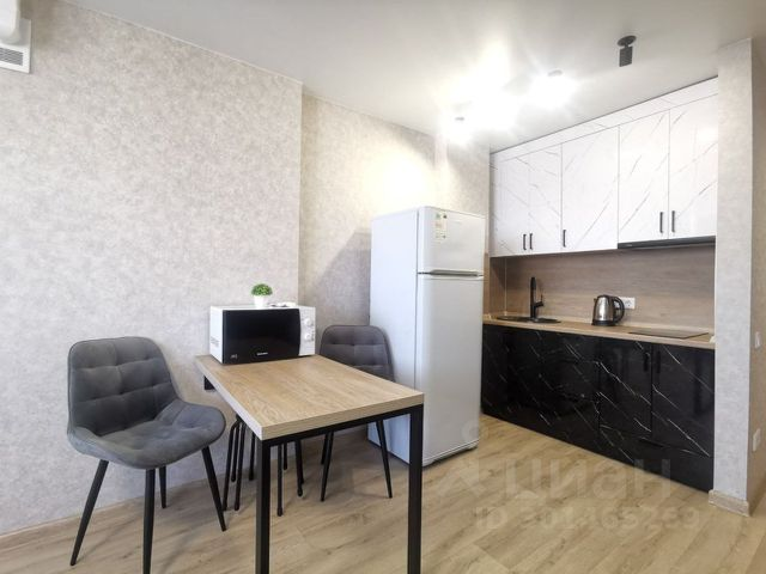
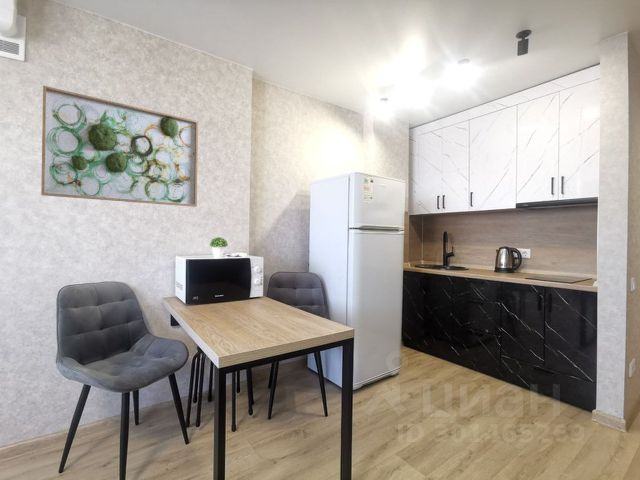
+ wall art [40,85,199,208]
